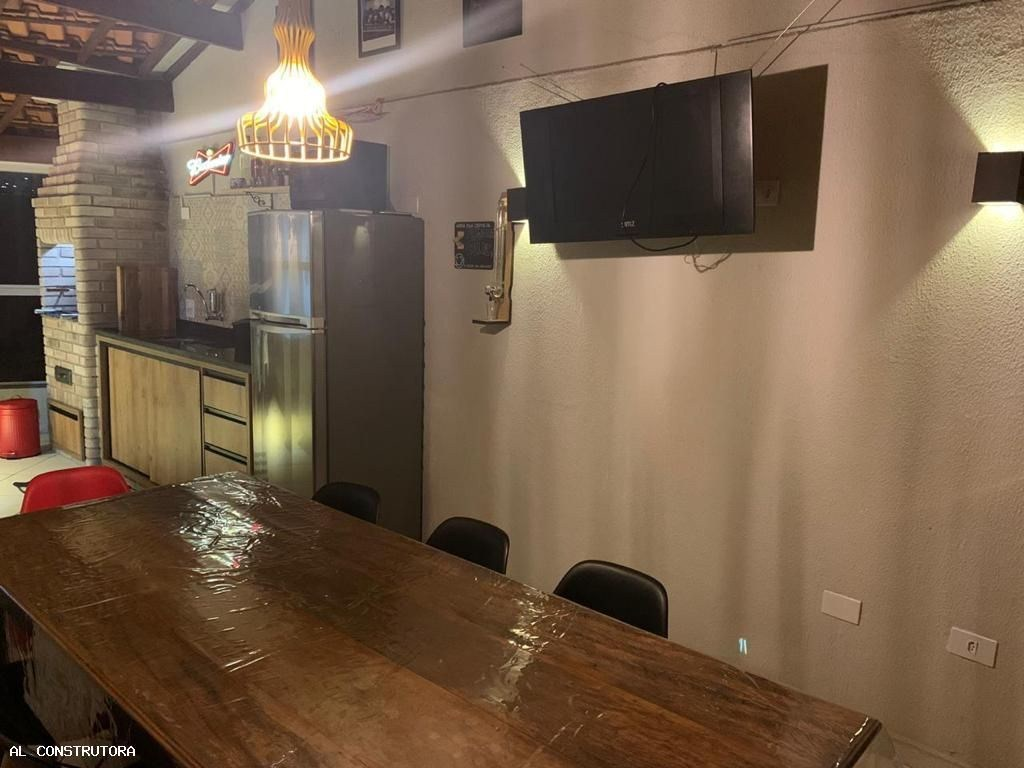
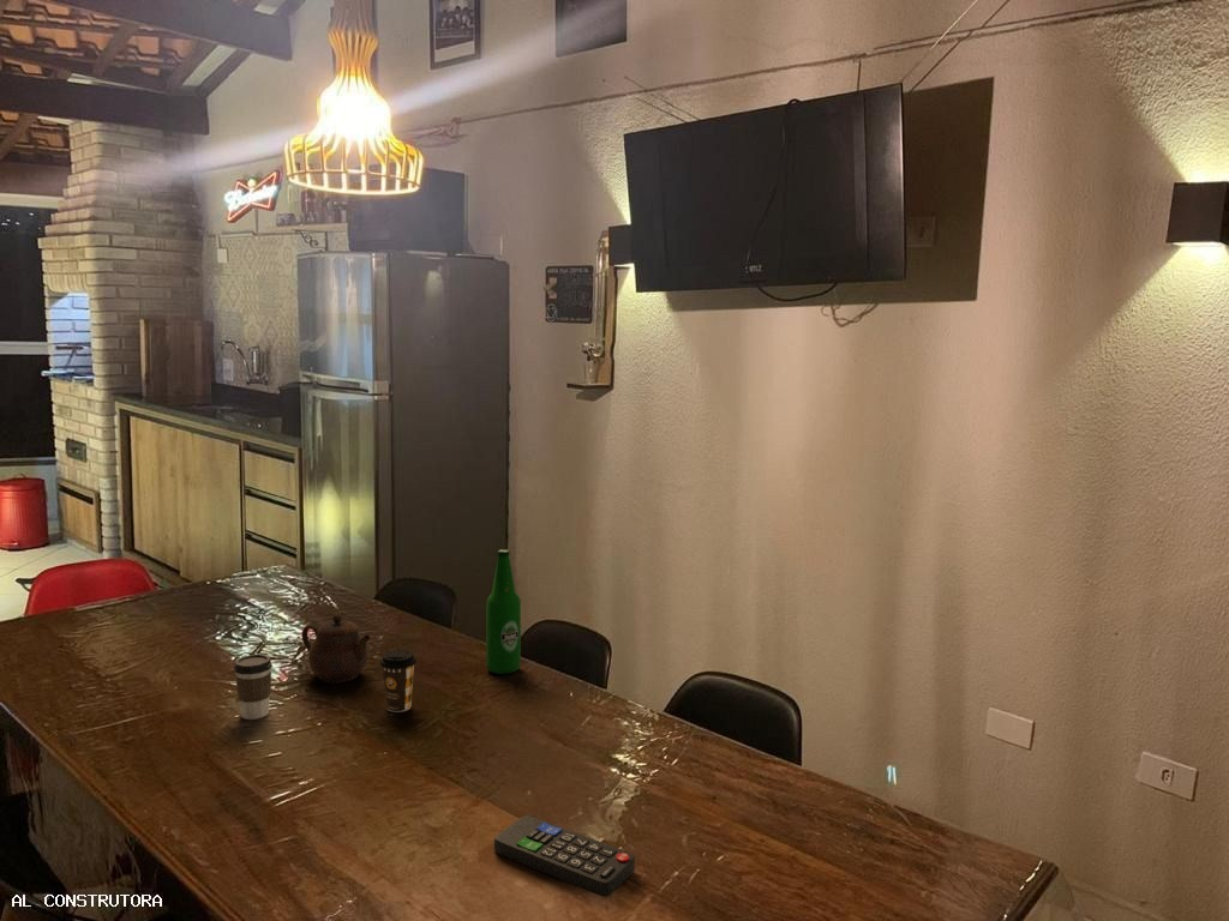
+ coffee cup [233,654,274,721]
+ beer bottle [485,548,522,675]
+ coffee cup [379,649,418,714]
+ teapot [301,613,371,685]
+ remote control [493,814,636,898]
